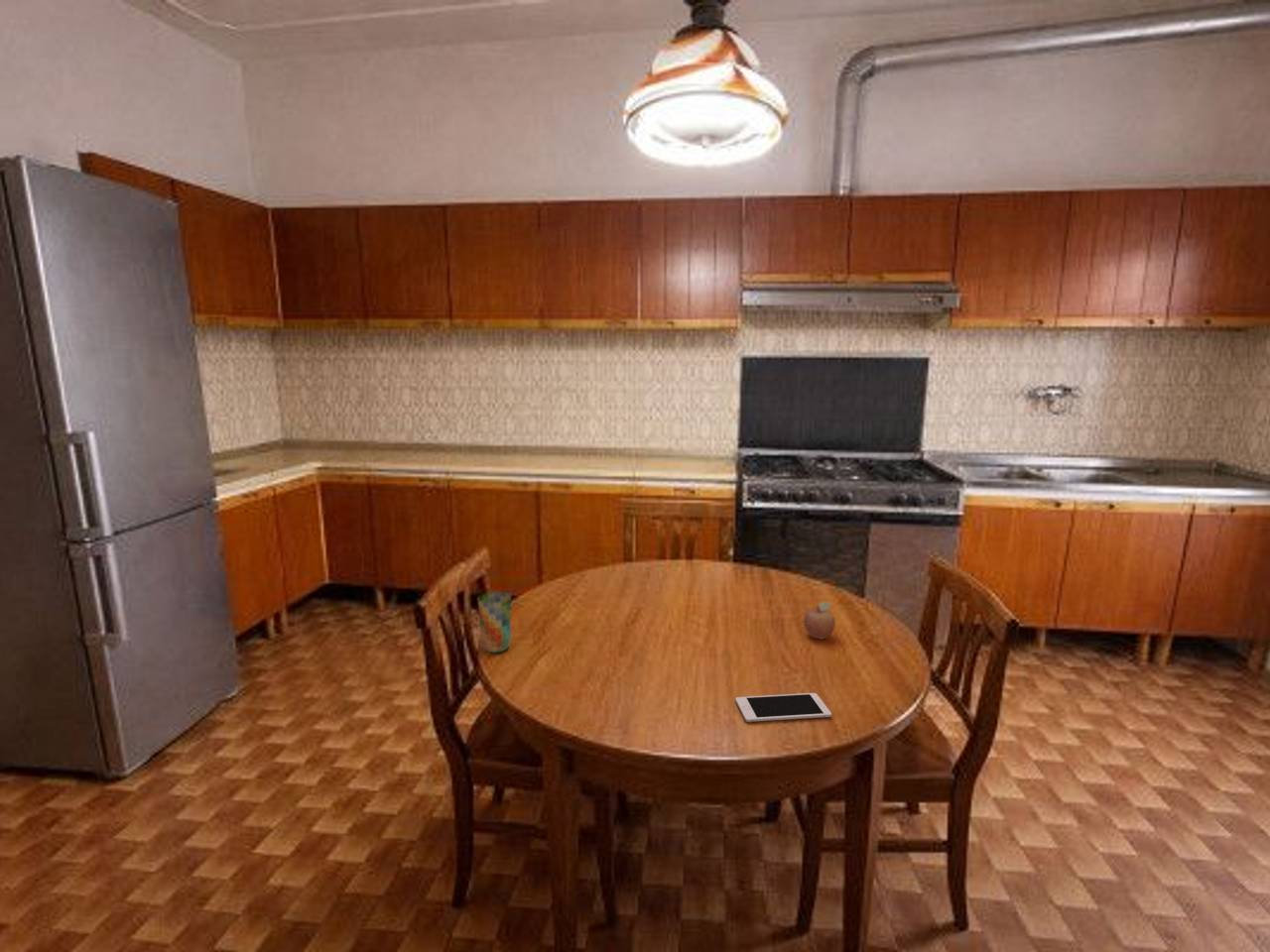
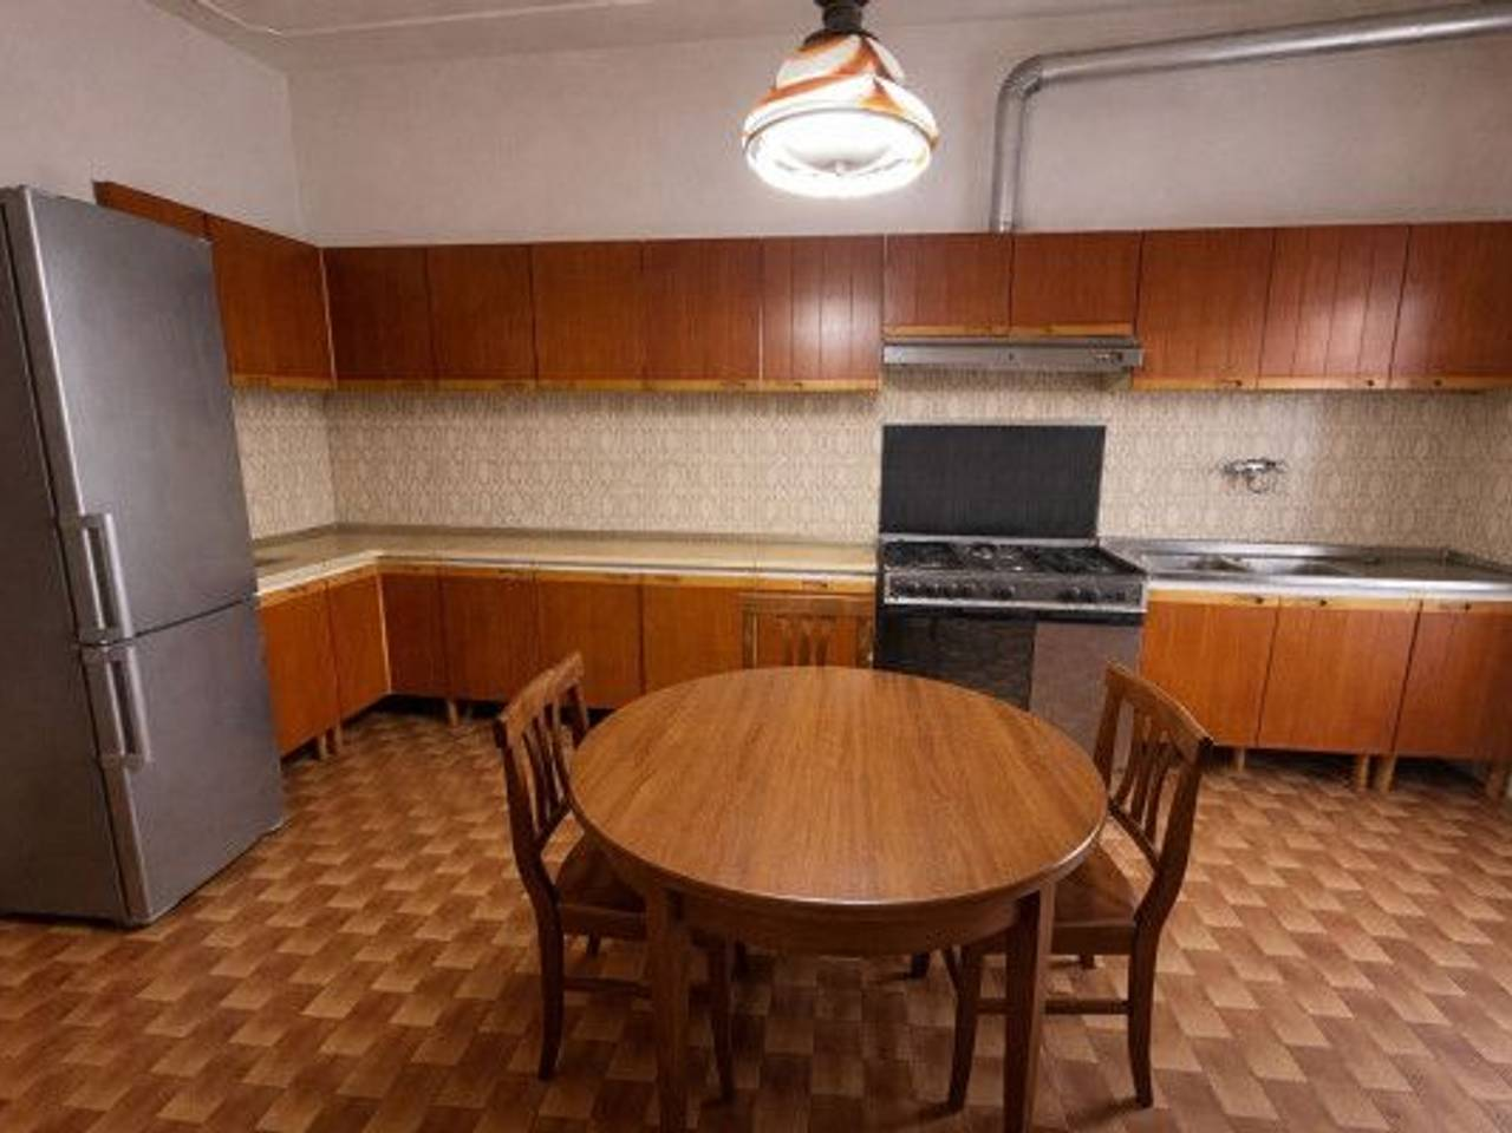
- cell phone [734,692,832,723]
- fruit [803,601,836,640]
- cup [477,591,512,654]
